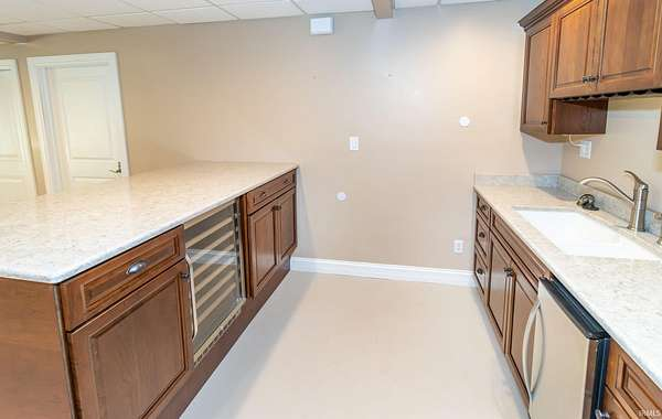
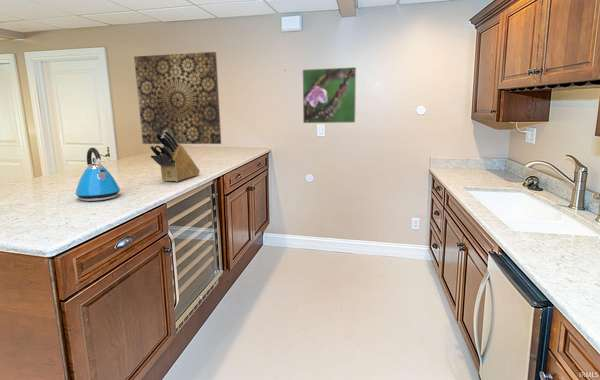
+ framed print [301,66,357,124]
+ knife block [149,130,201,182]
+ wall art [133,51,222,145]
+ kettle [74,147,121,202]
